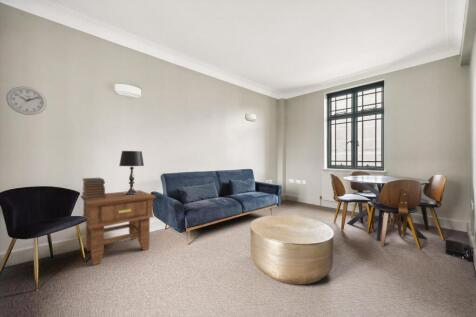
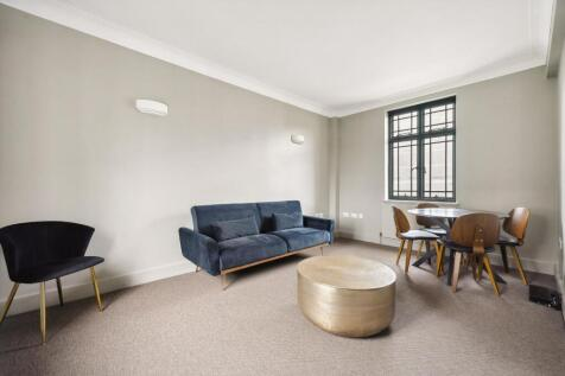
- side table [80,189,157,266]
- book stack [81,177,106,200]
- wall clock [5,86,48,116]
- table lamp [118,150,145,195]
